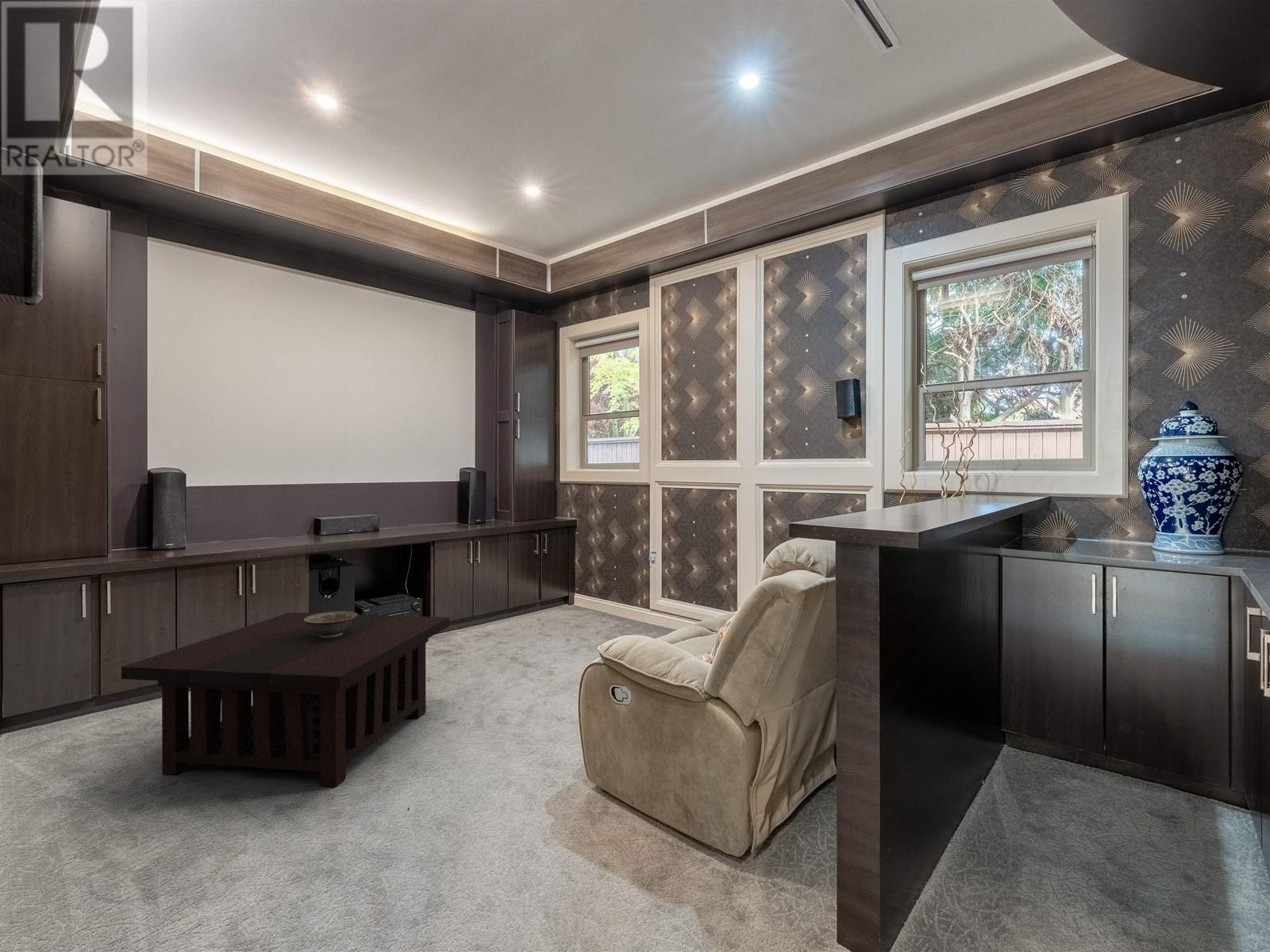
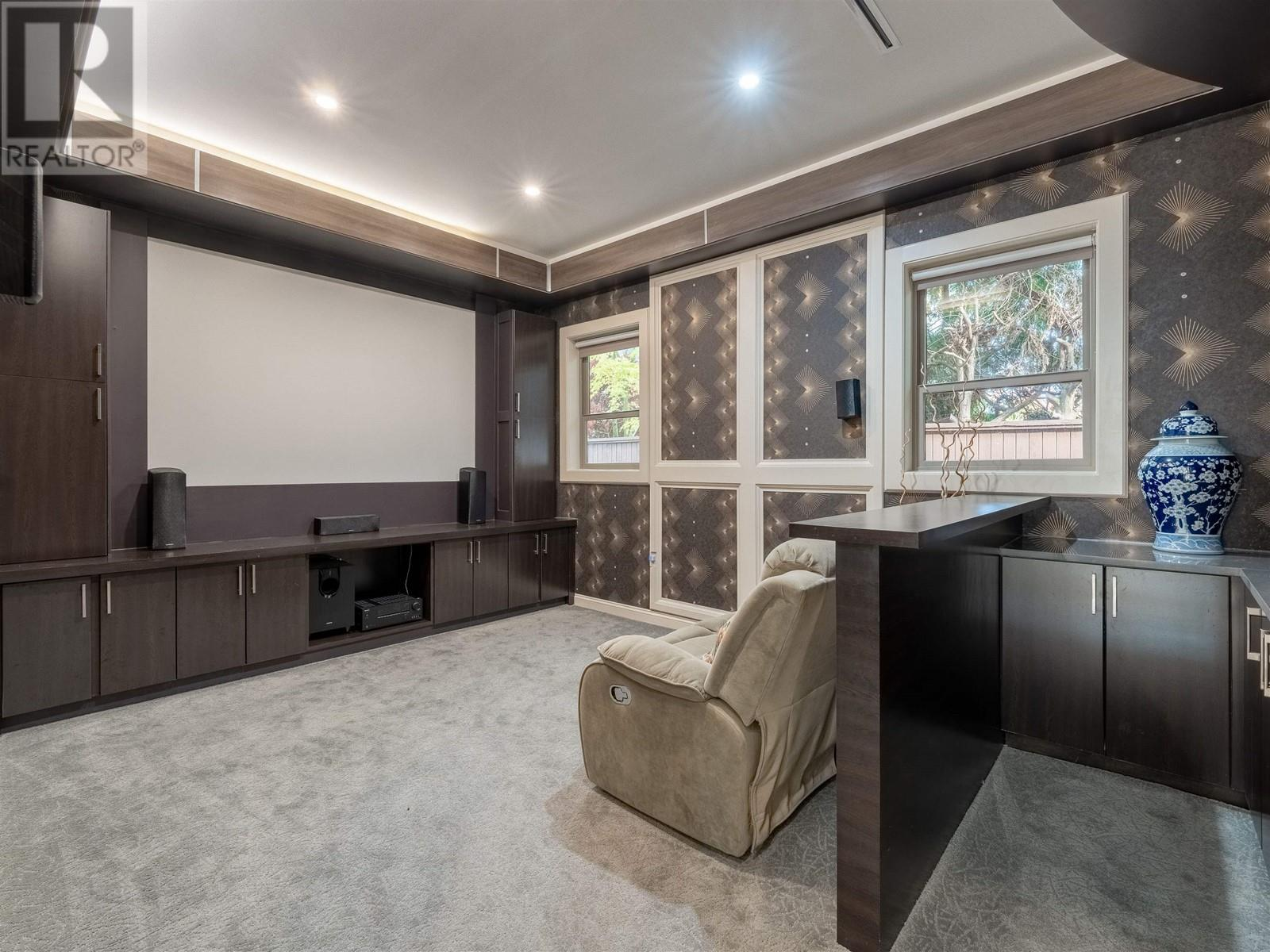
- decorative bowl [303,611,358,638]
- coffee table [121,612,450,788]
